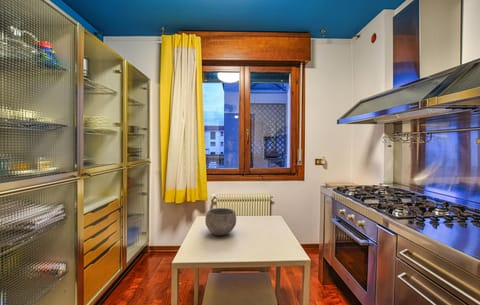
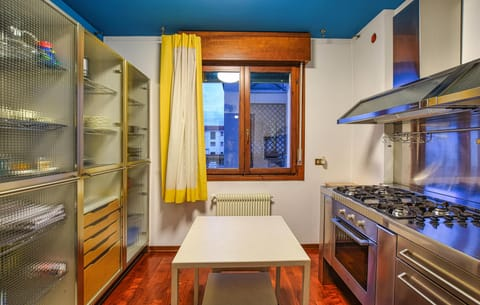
- bowl [204,207,237,237]
